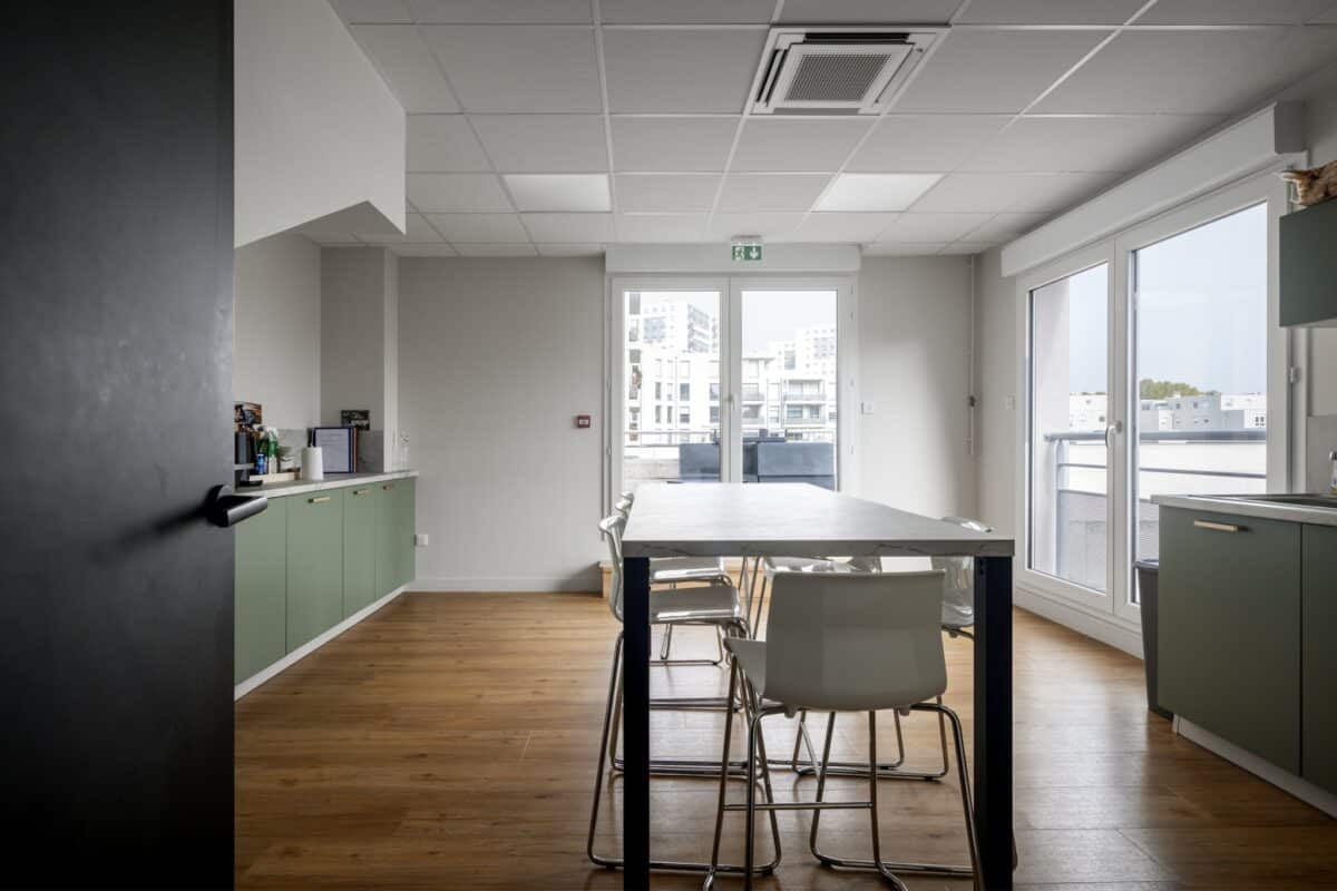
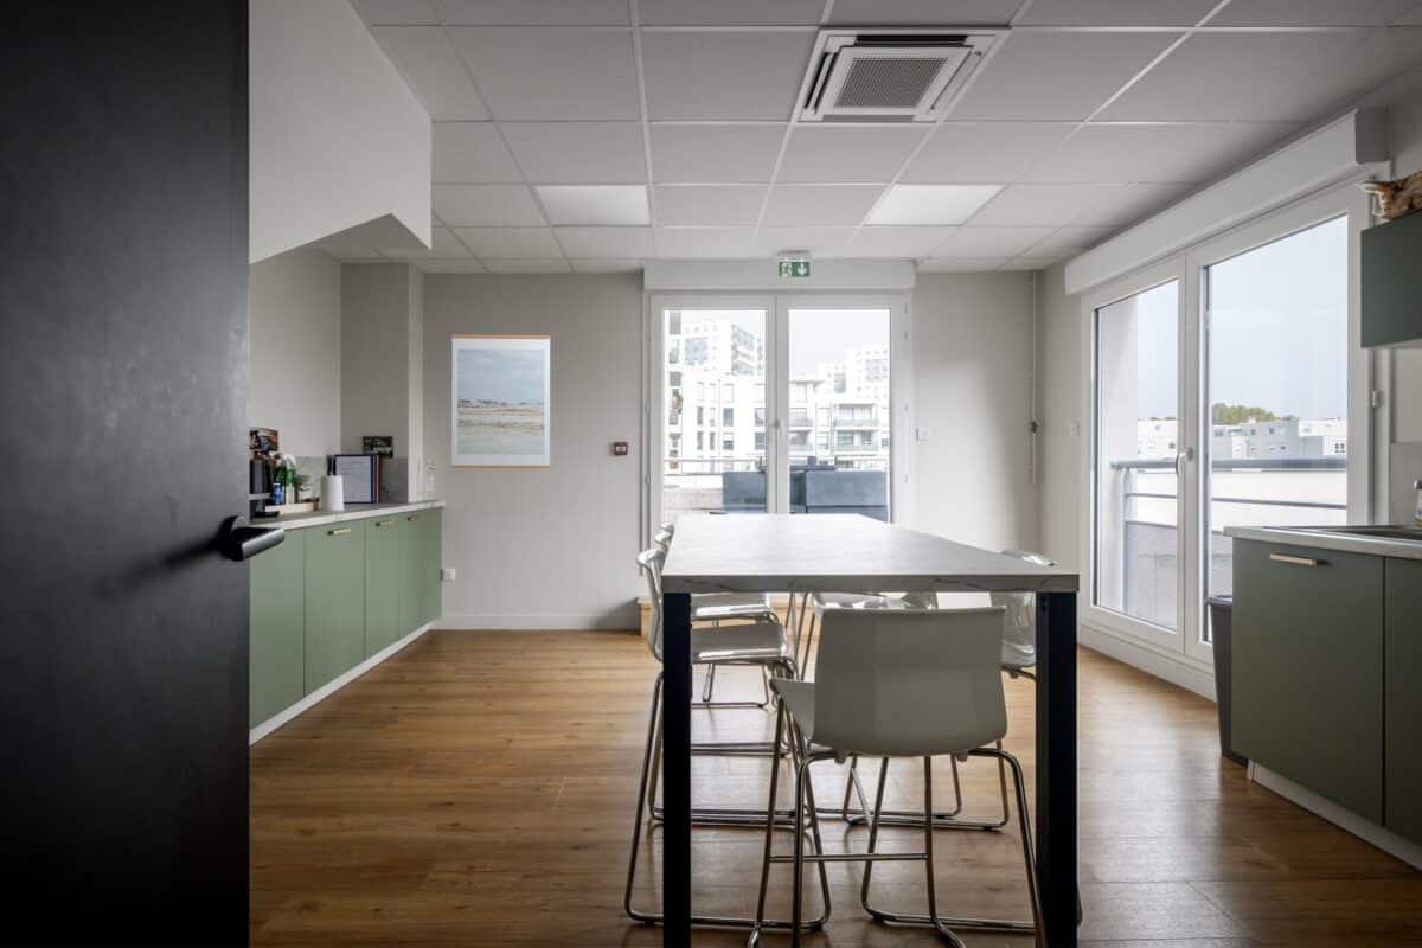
+ wall art [450,333,551,469]
